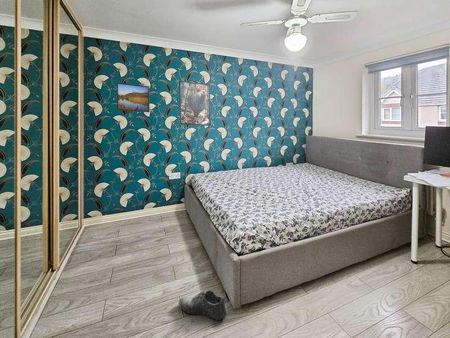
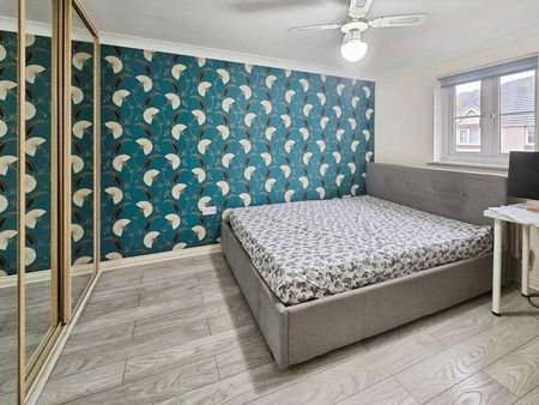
- shoe [178,289,227,321]
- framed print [116,82,151,113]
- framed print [178,80,211,127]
